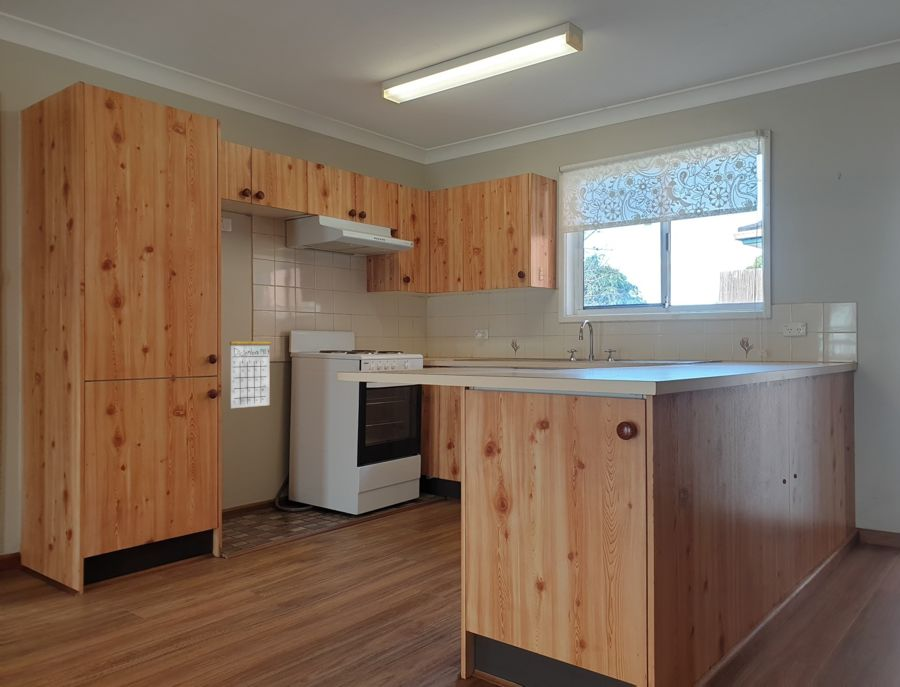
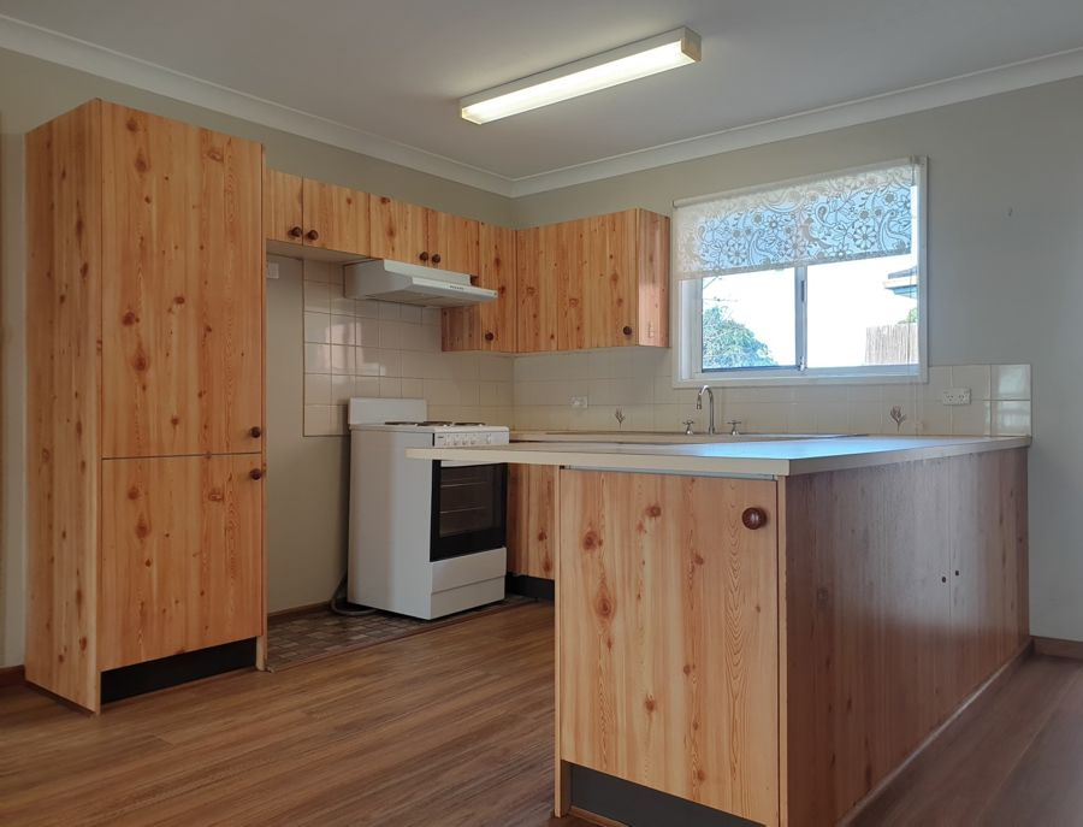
- calendar [229,327,272,409]
